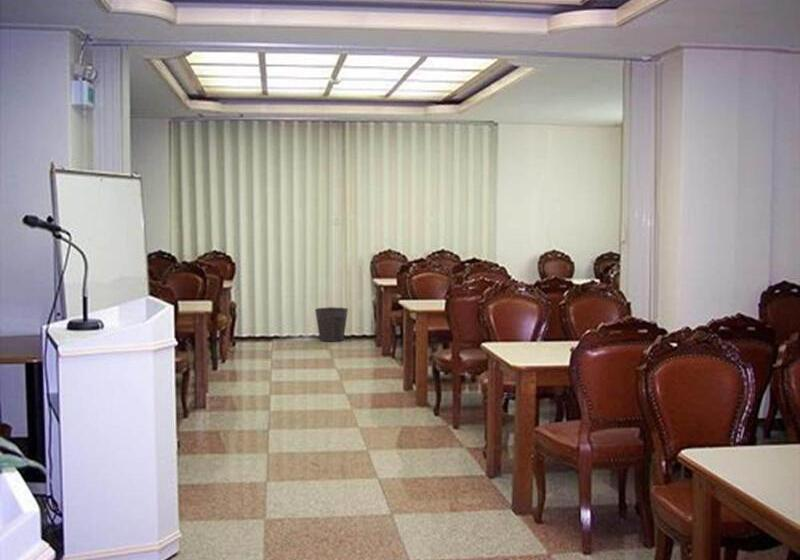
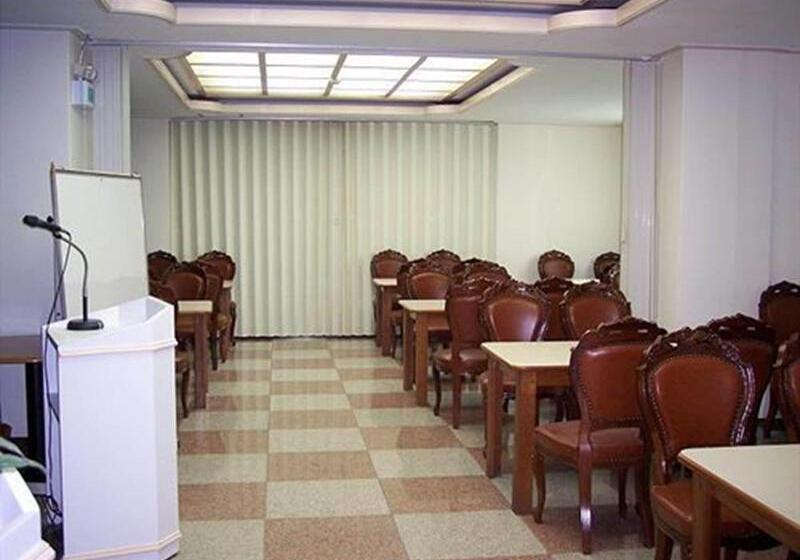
- waste bin [314,306,349,342]
